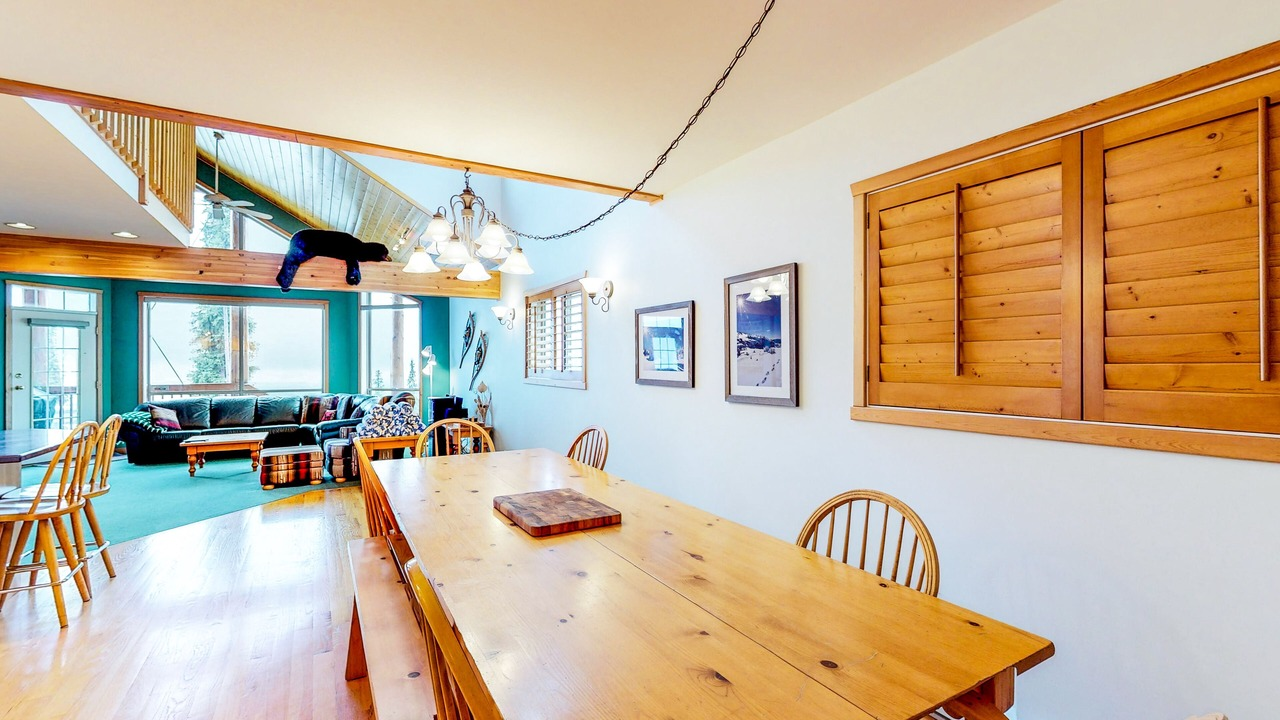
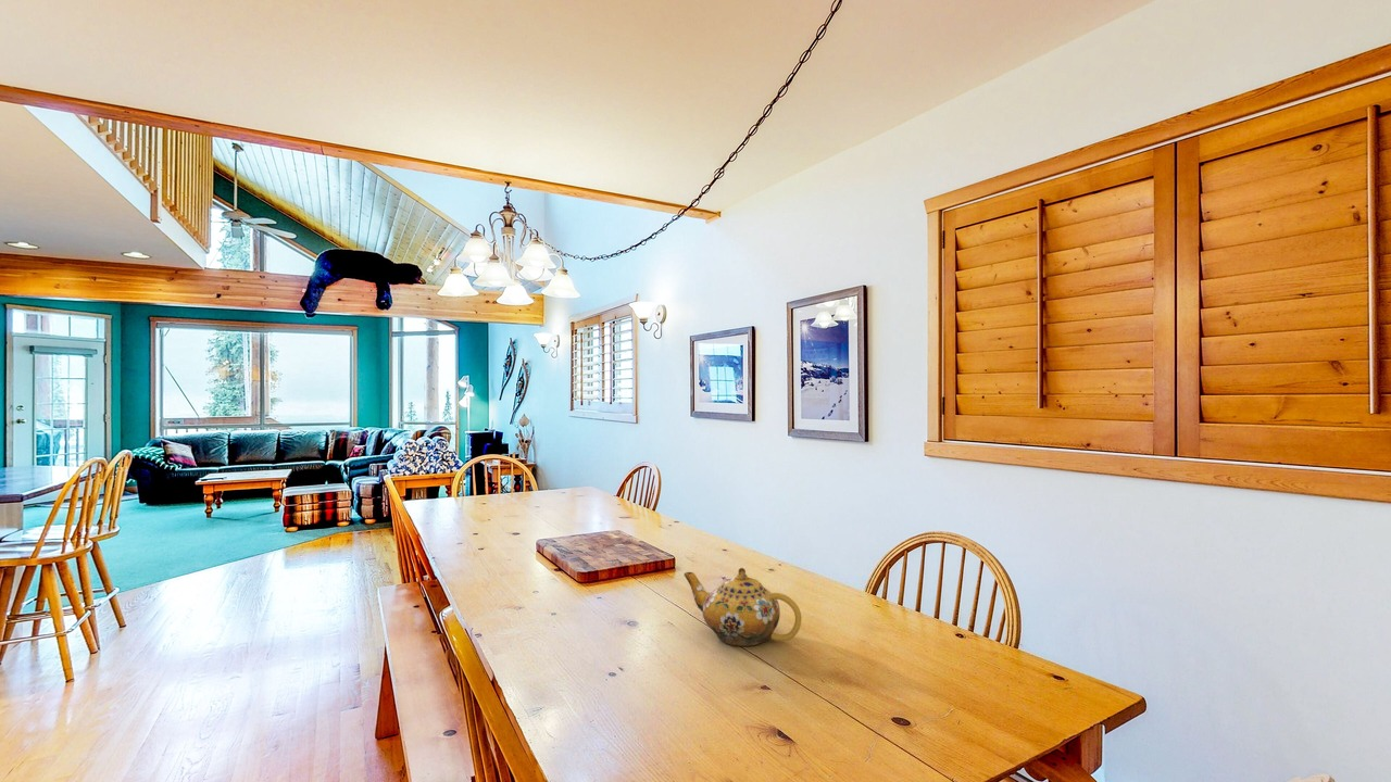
+ teapot [682,567,803,647]
